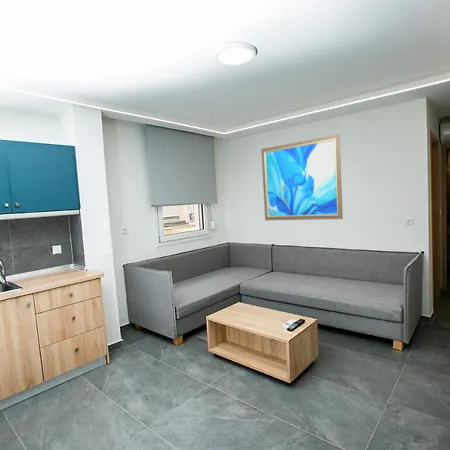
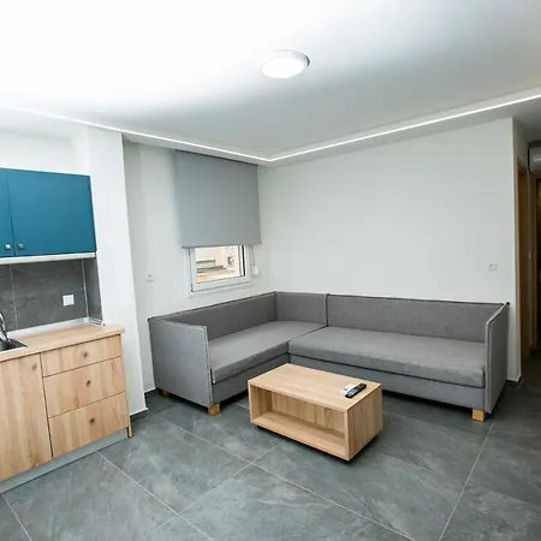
- wall art [260,133,344,221]
